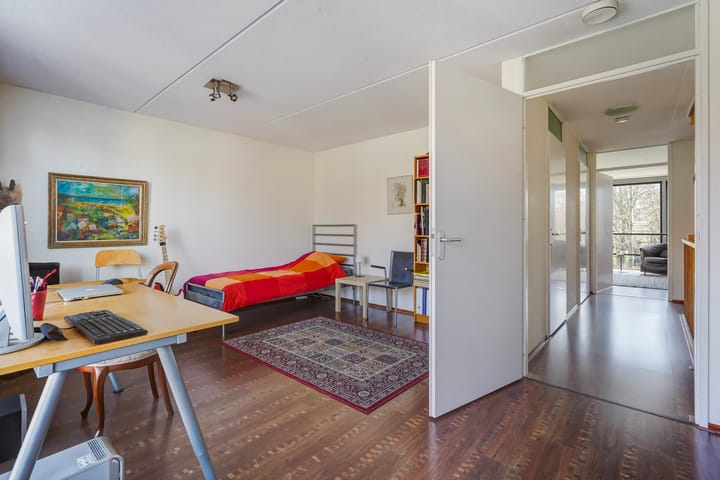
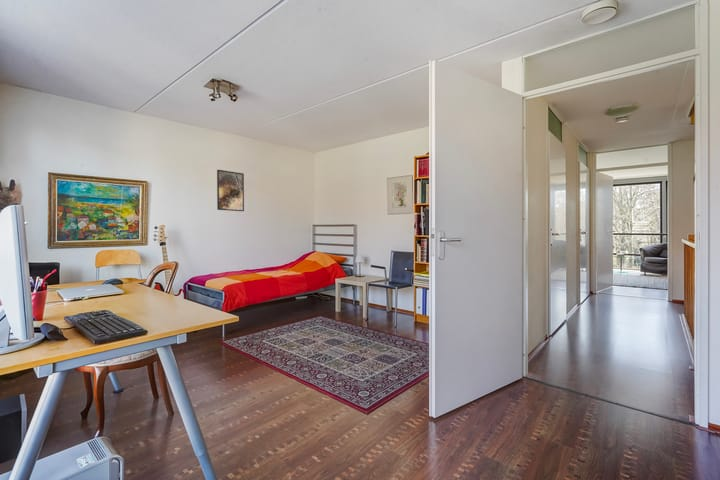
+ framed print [216,169,245,212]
